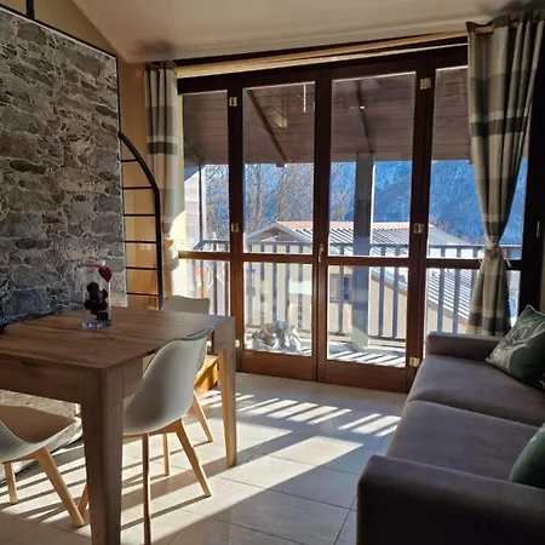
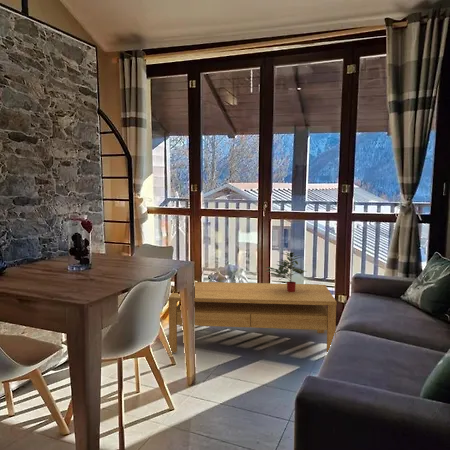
+ coffee table [167,281,338,354]
+ potted plant [264,251,308,292]
